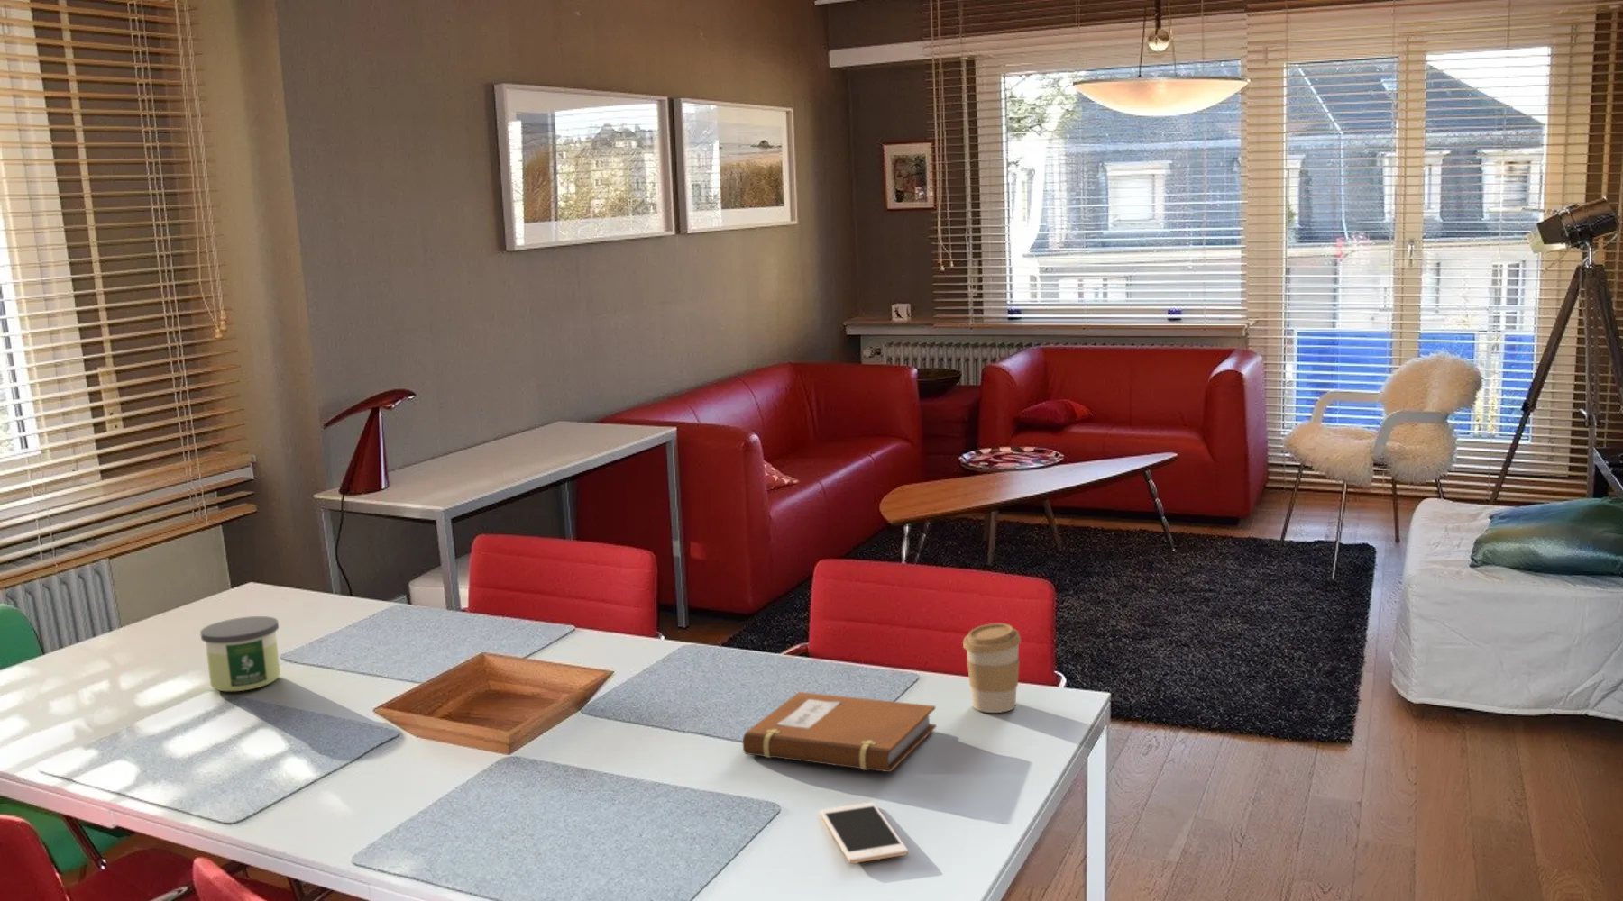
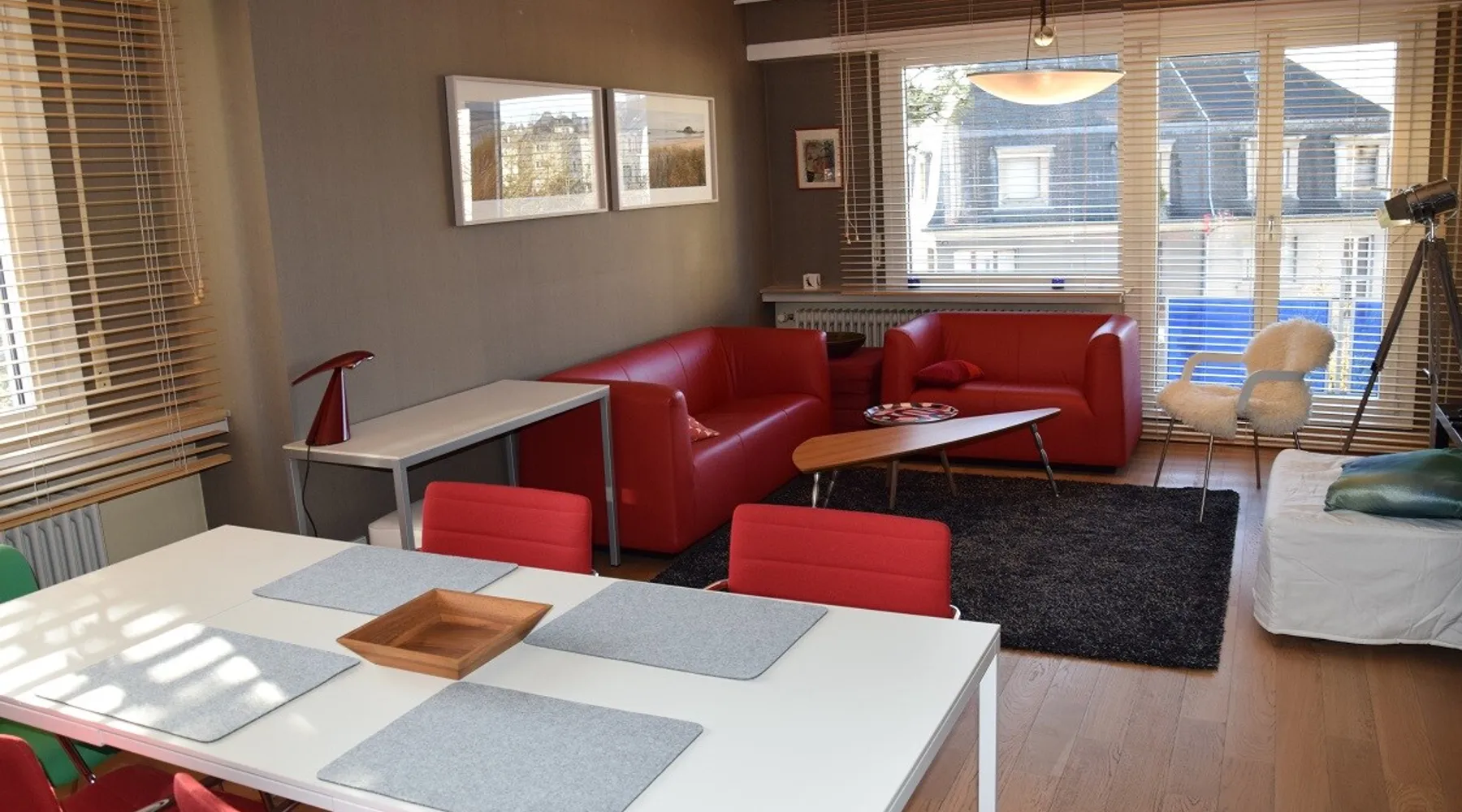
- notebook [742,691,937,773]
- coffee cup [962,622,1021,713]
- cell phone [818,802,909,864]
- candle [200,616,281,692]
